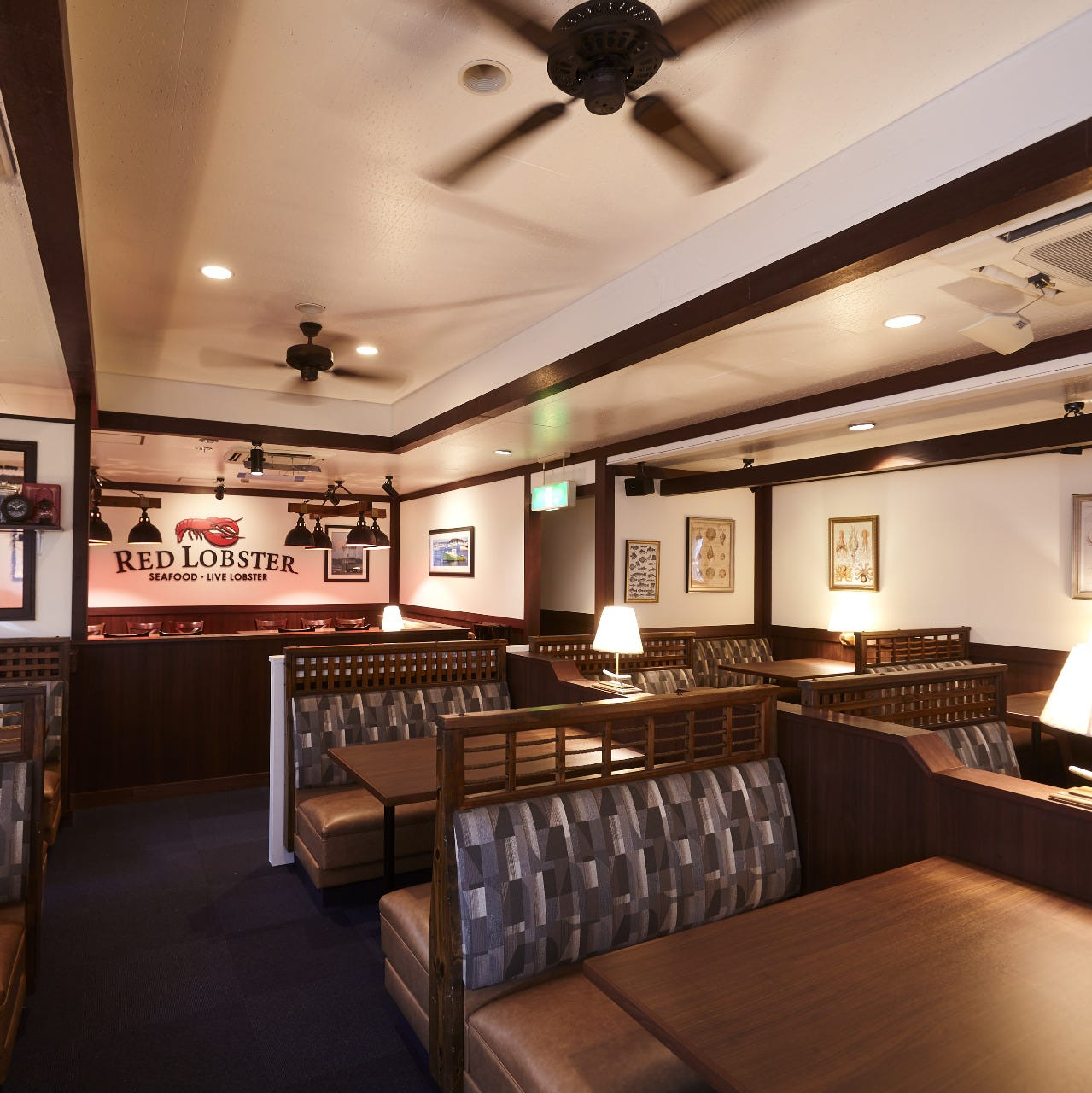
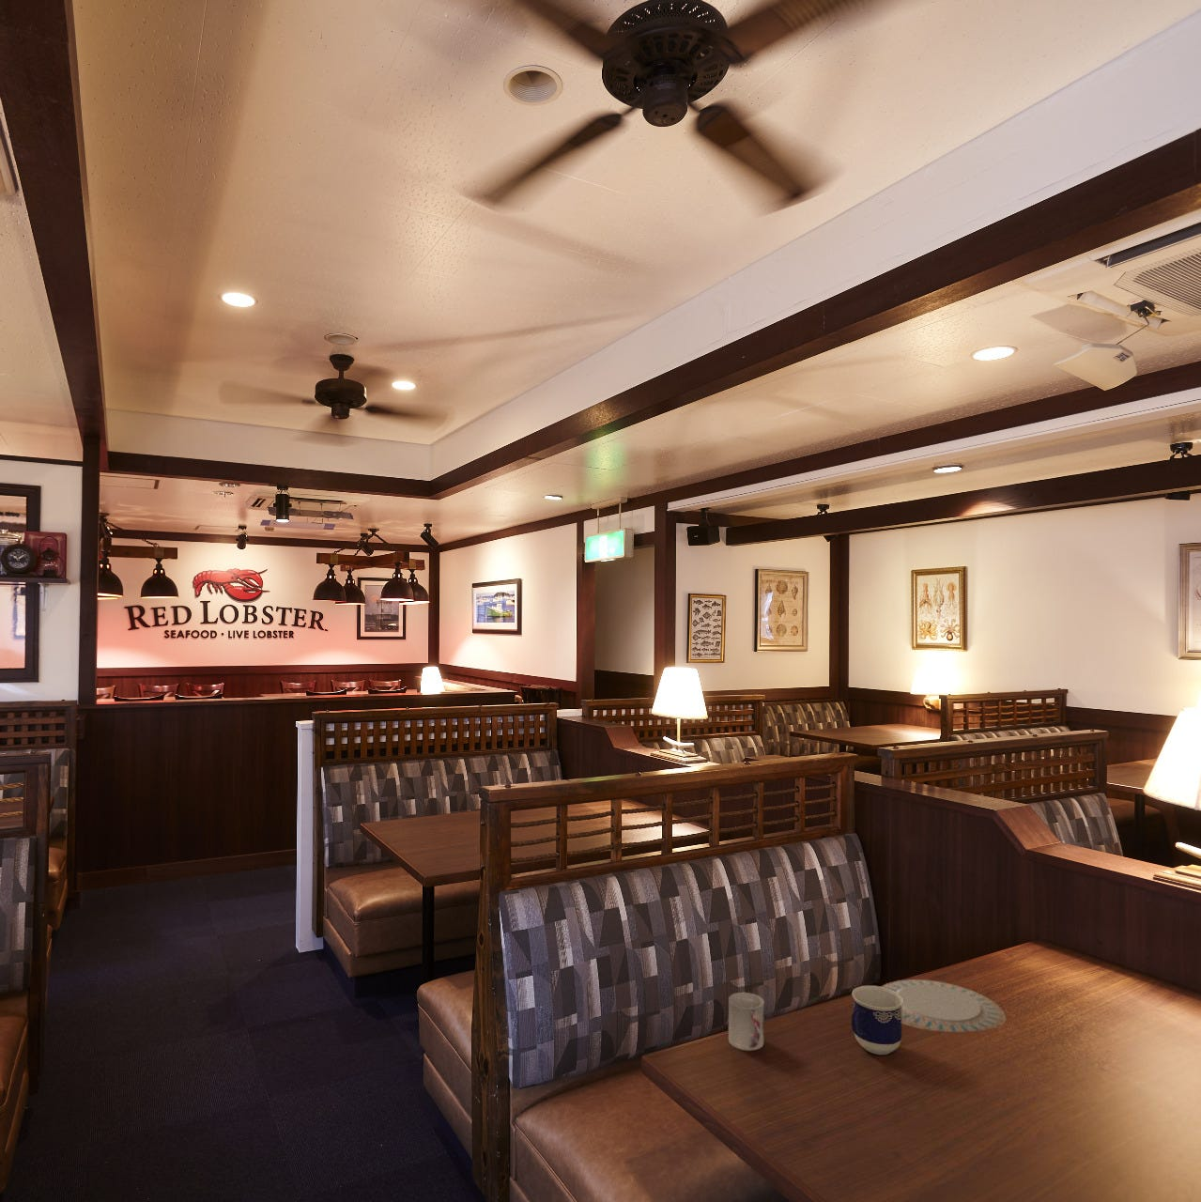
+ chinaware [882,979,1007,1033]
+ cup [851,985,903,1056]
+ cup [728,992,764,1051]
